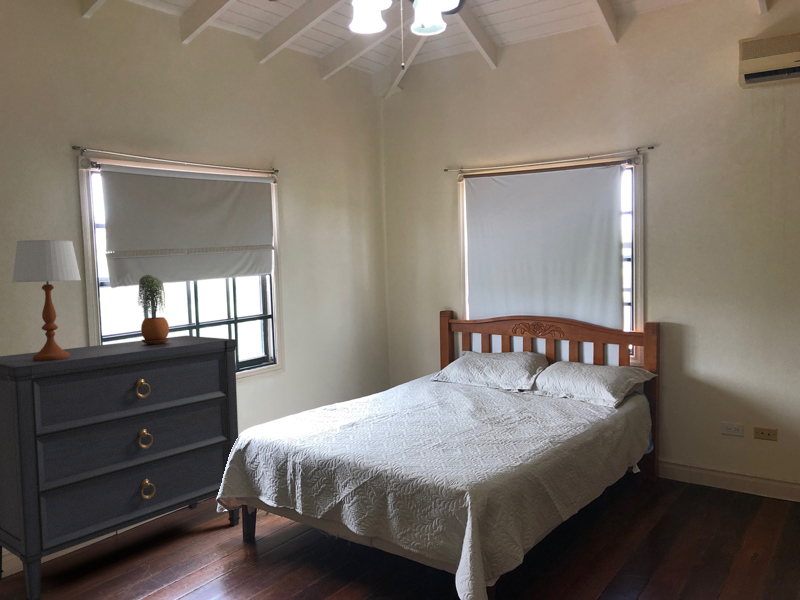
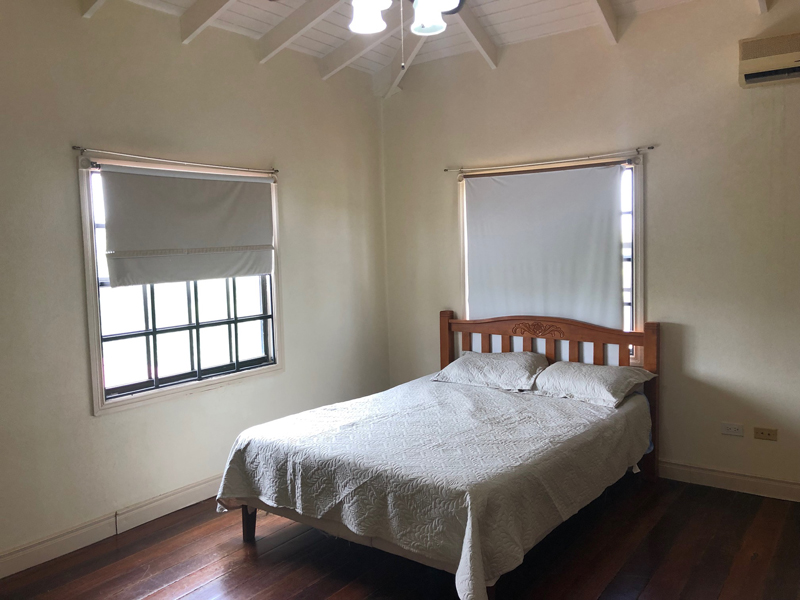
- potted plant [137,274,170,345]
- dresser [0,335,241,600]
- table lamp [11,239,82,361]
